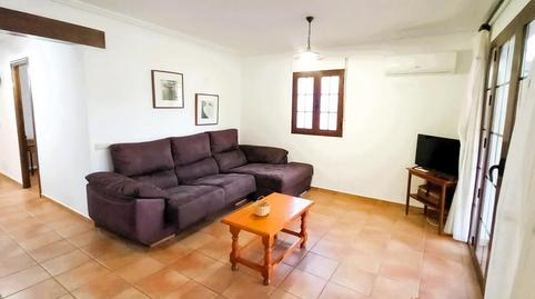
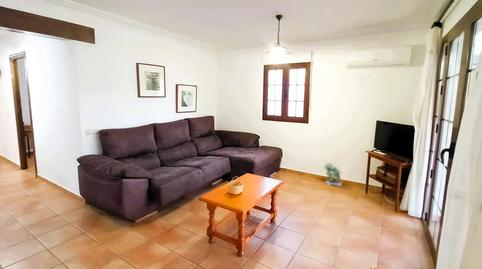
+ potted plant [323,162,343,188]
